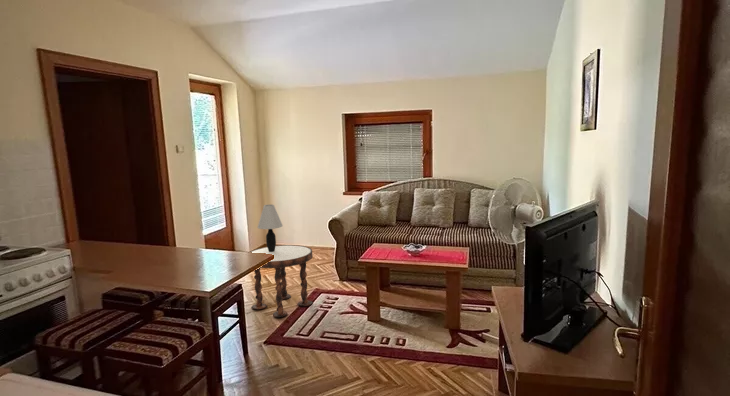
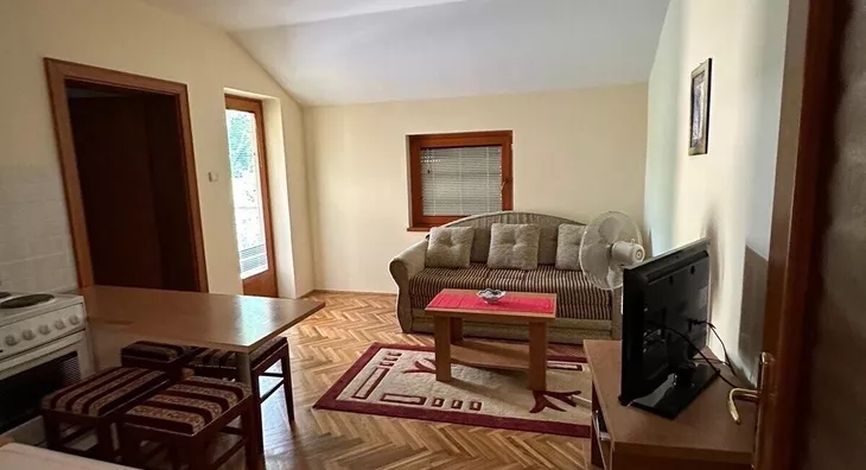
- side table [249,244,313,318]
- table lamp [257,204,284,252]
